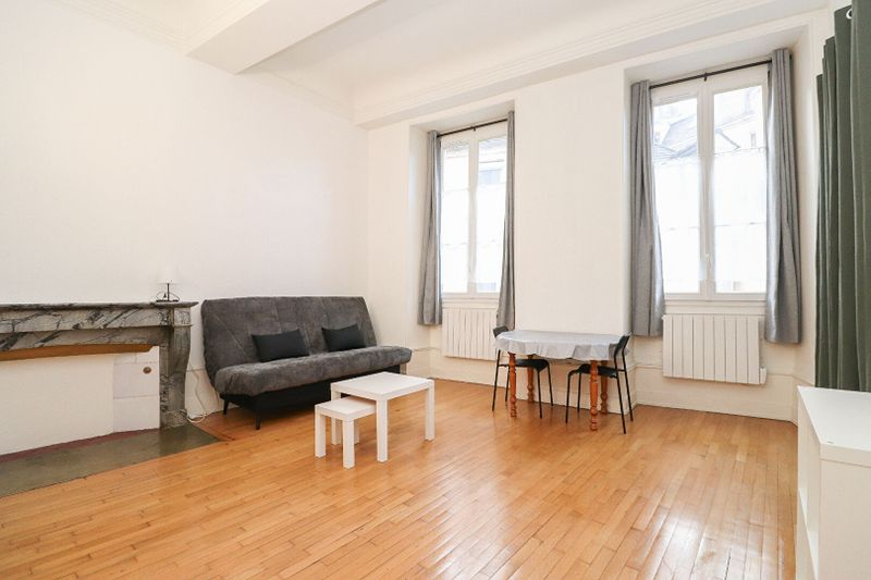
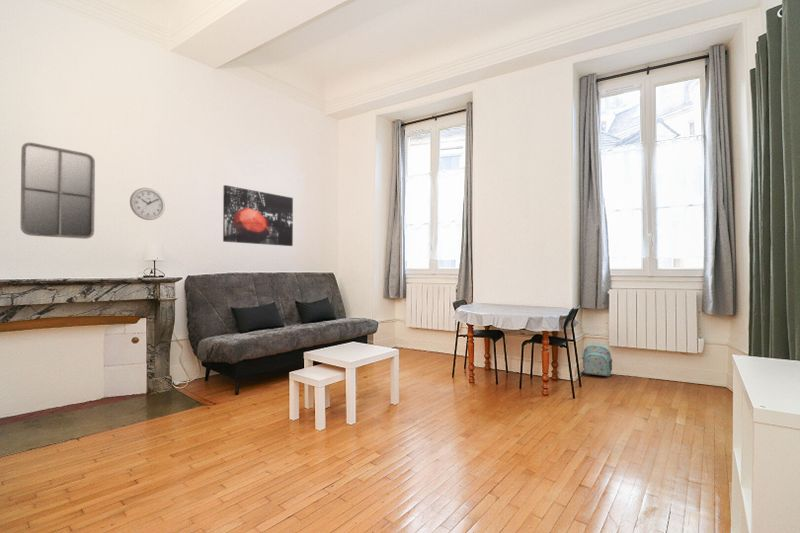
+ backpack [581,342,613,377]
+ wall art [222,184,294,247]
+ wall clock [129,187,166,221]
+ home mirror [20,142,96,240]
